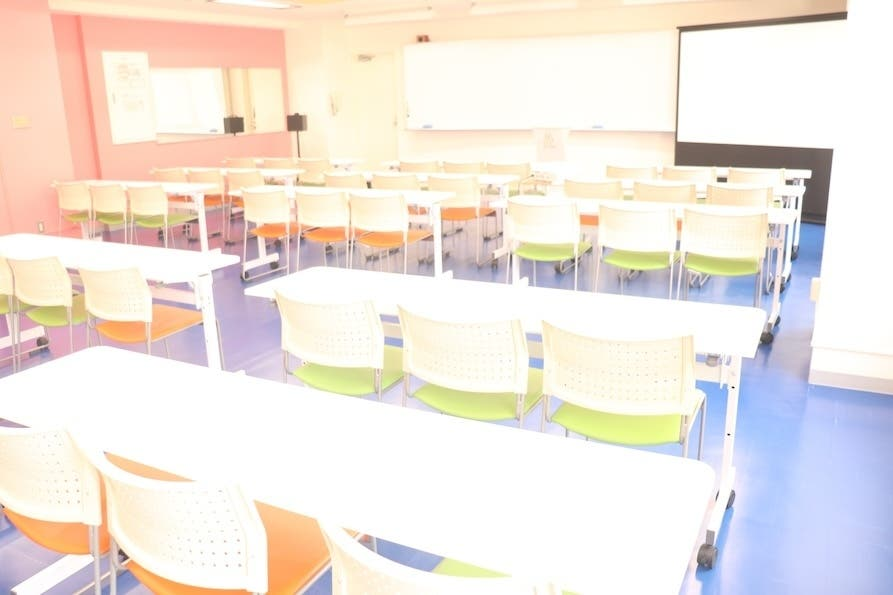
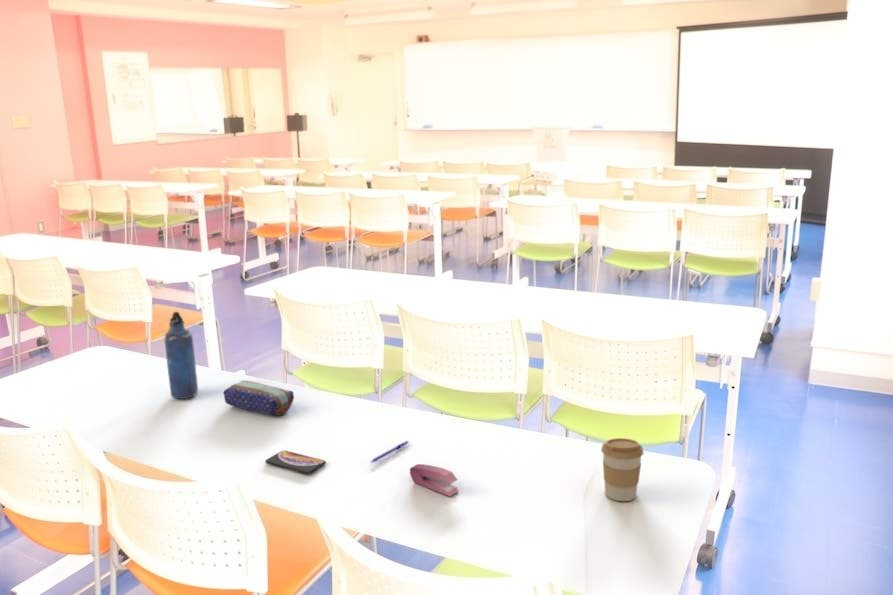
+ pen [369,440,410,464]
+ coffee cup [600,437,644,502]
+ smartphone [264,450,327,475]
+ pencil case [222,380,295,417]
+ water bottle [164,311,199,400]
+ stapler [409,463,459,497]
